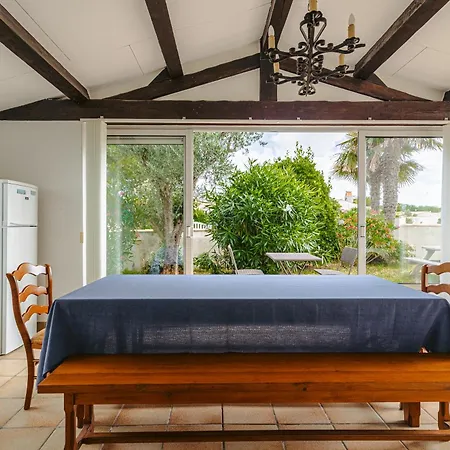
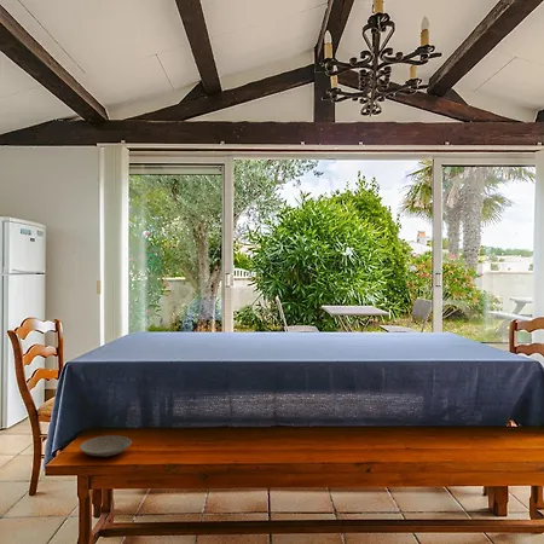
+ plate [79,434,133,458]
